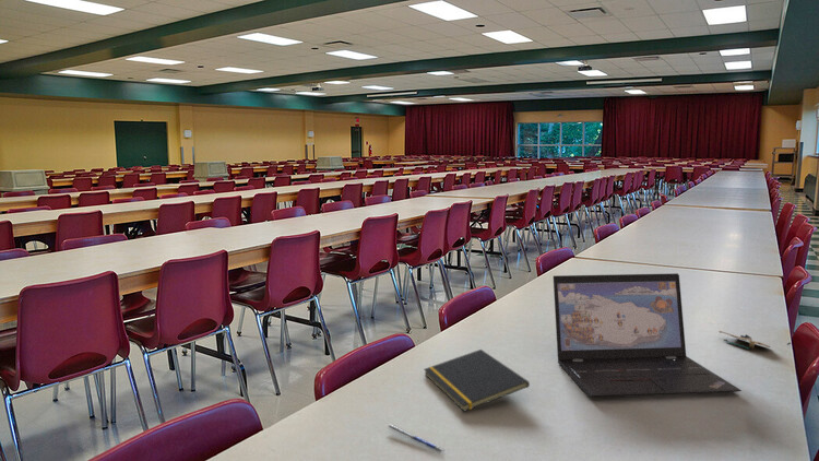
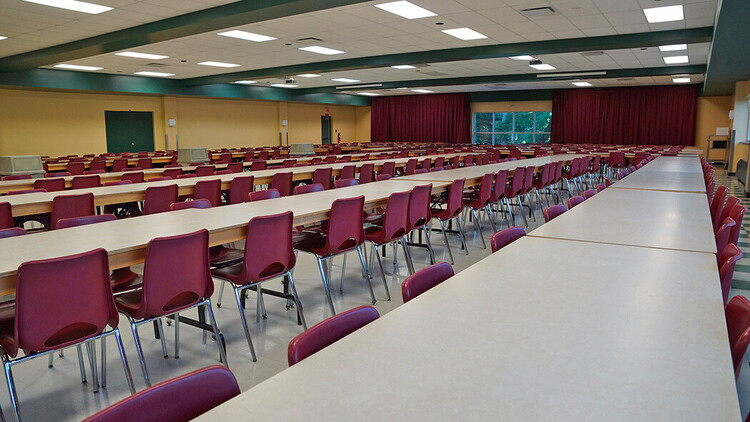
- computer mouse [717,330,792,351]
- laptop [553,272,743,398]
- pen [388,424,446,454]
- notepad [423,348,531,412]
